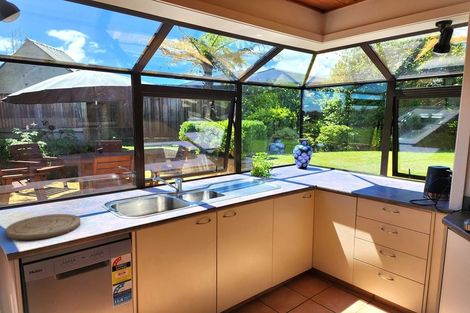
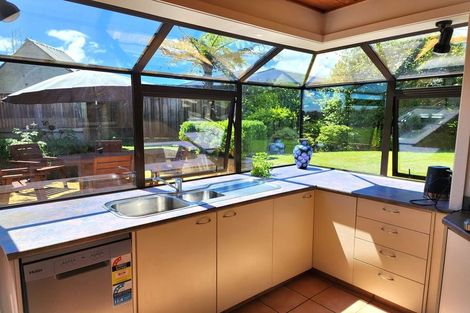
- cutting board [5,213,82,241]
